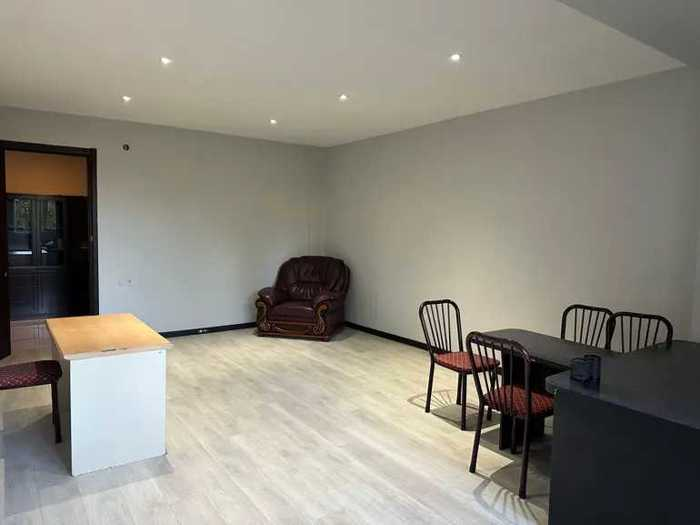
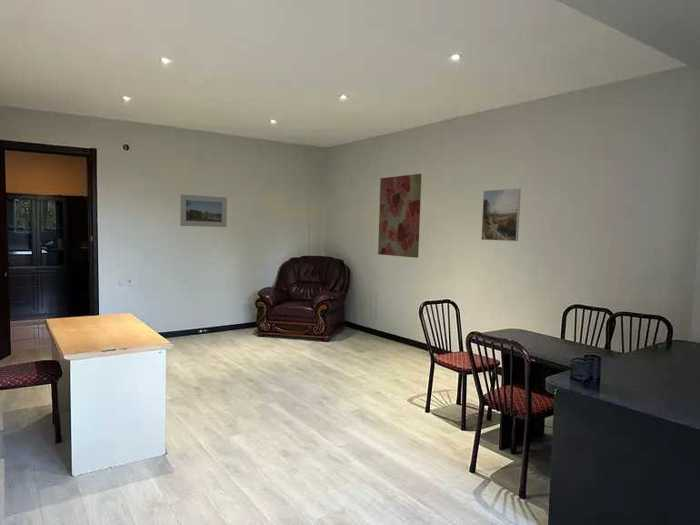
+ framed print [179,194,228,228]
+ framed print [480,188,522,242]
+ wall art [377,173,422,259]
